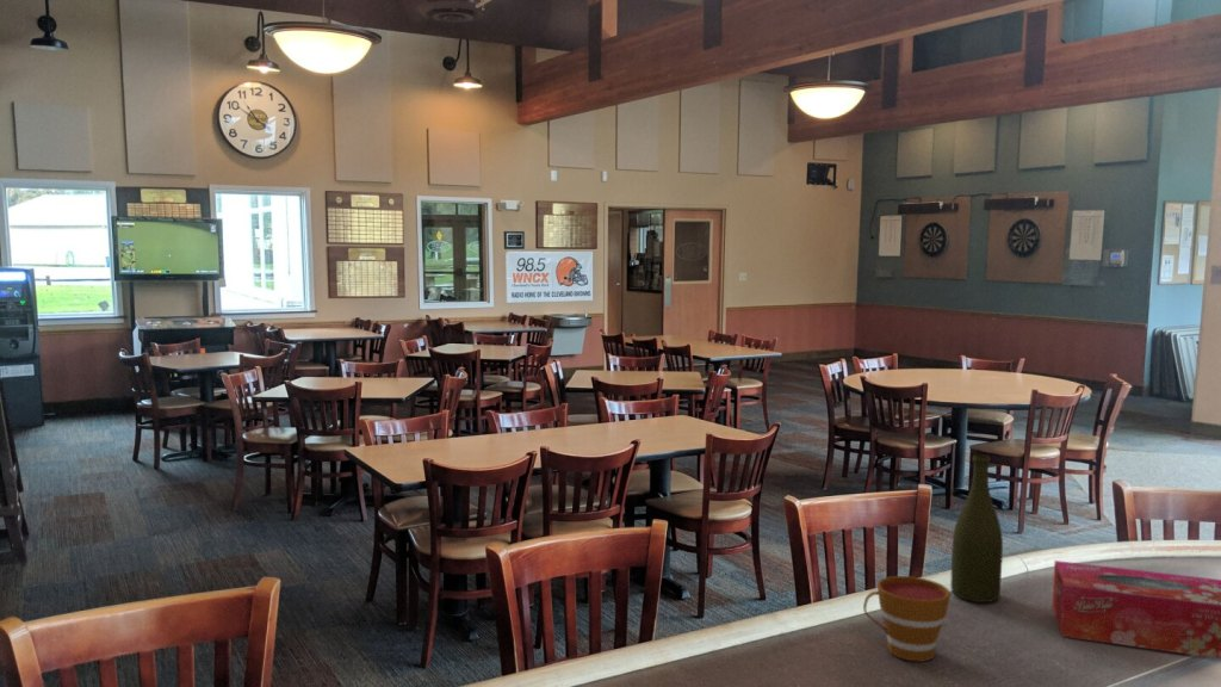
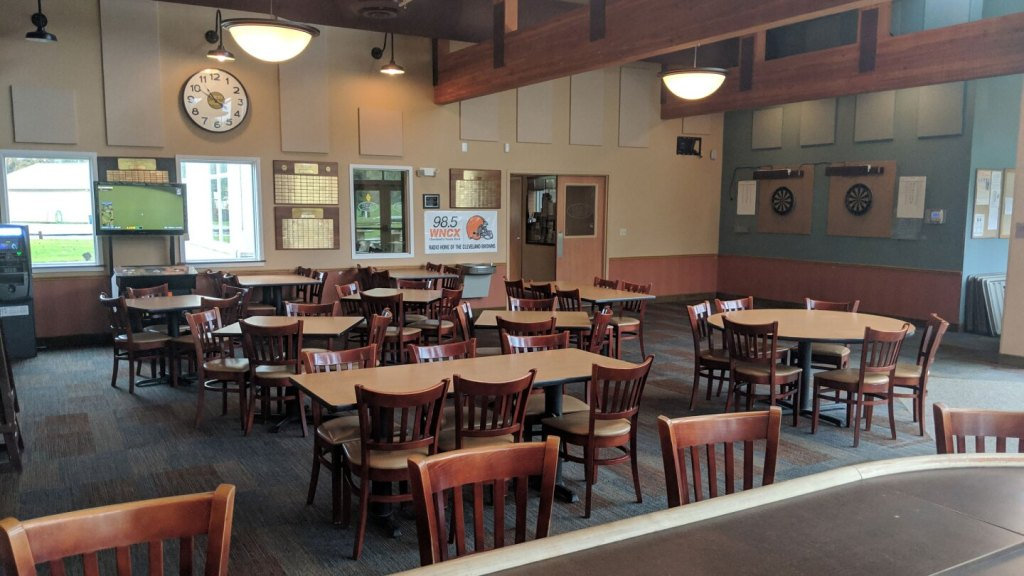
- bottle [949,453,1004,604]
- tissue box [1050,559,1221,660]
- cup [862,575,952,662]
